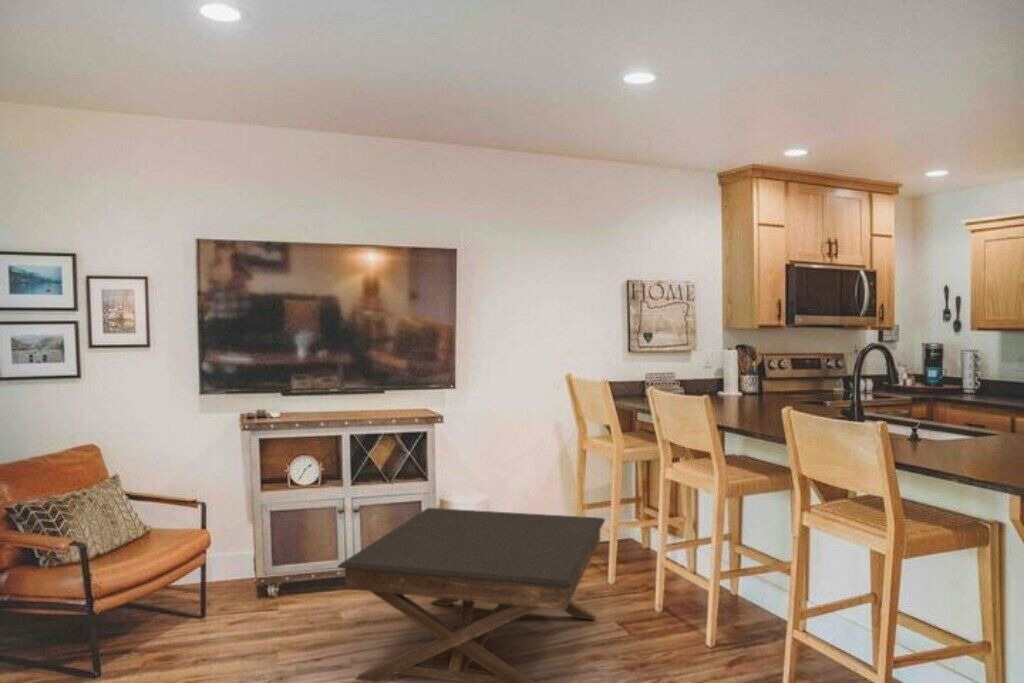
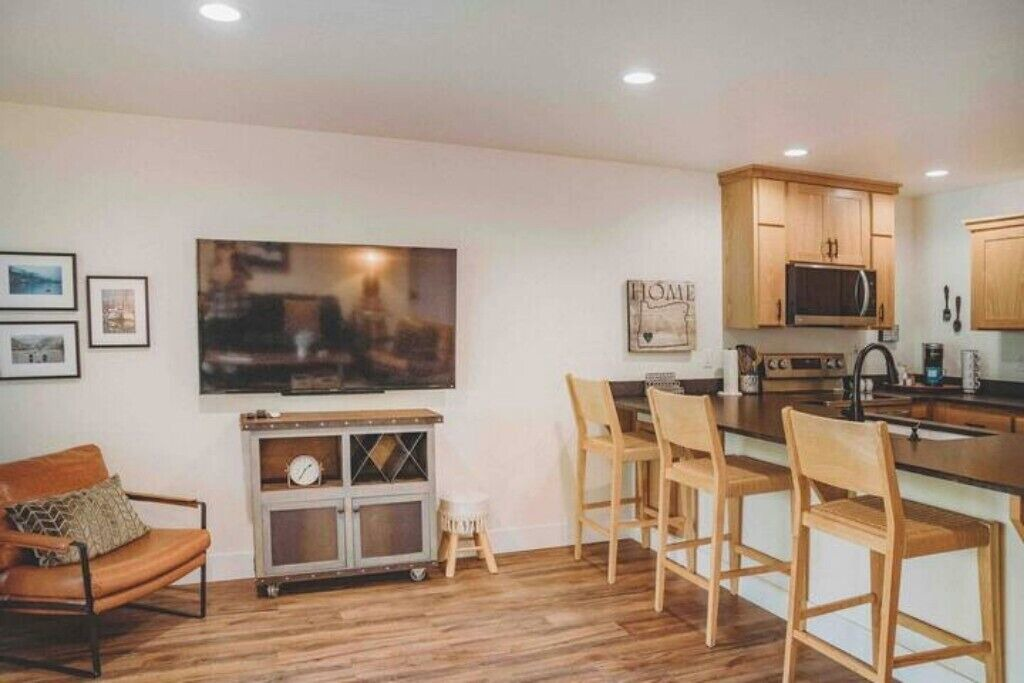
- coffee table [337,507,606,683]
